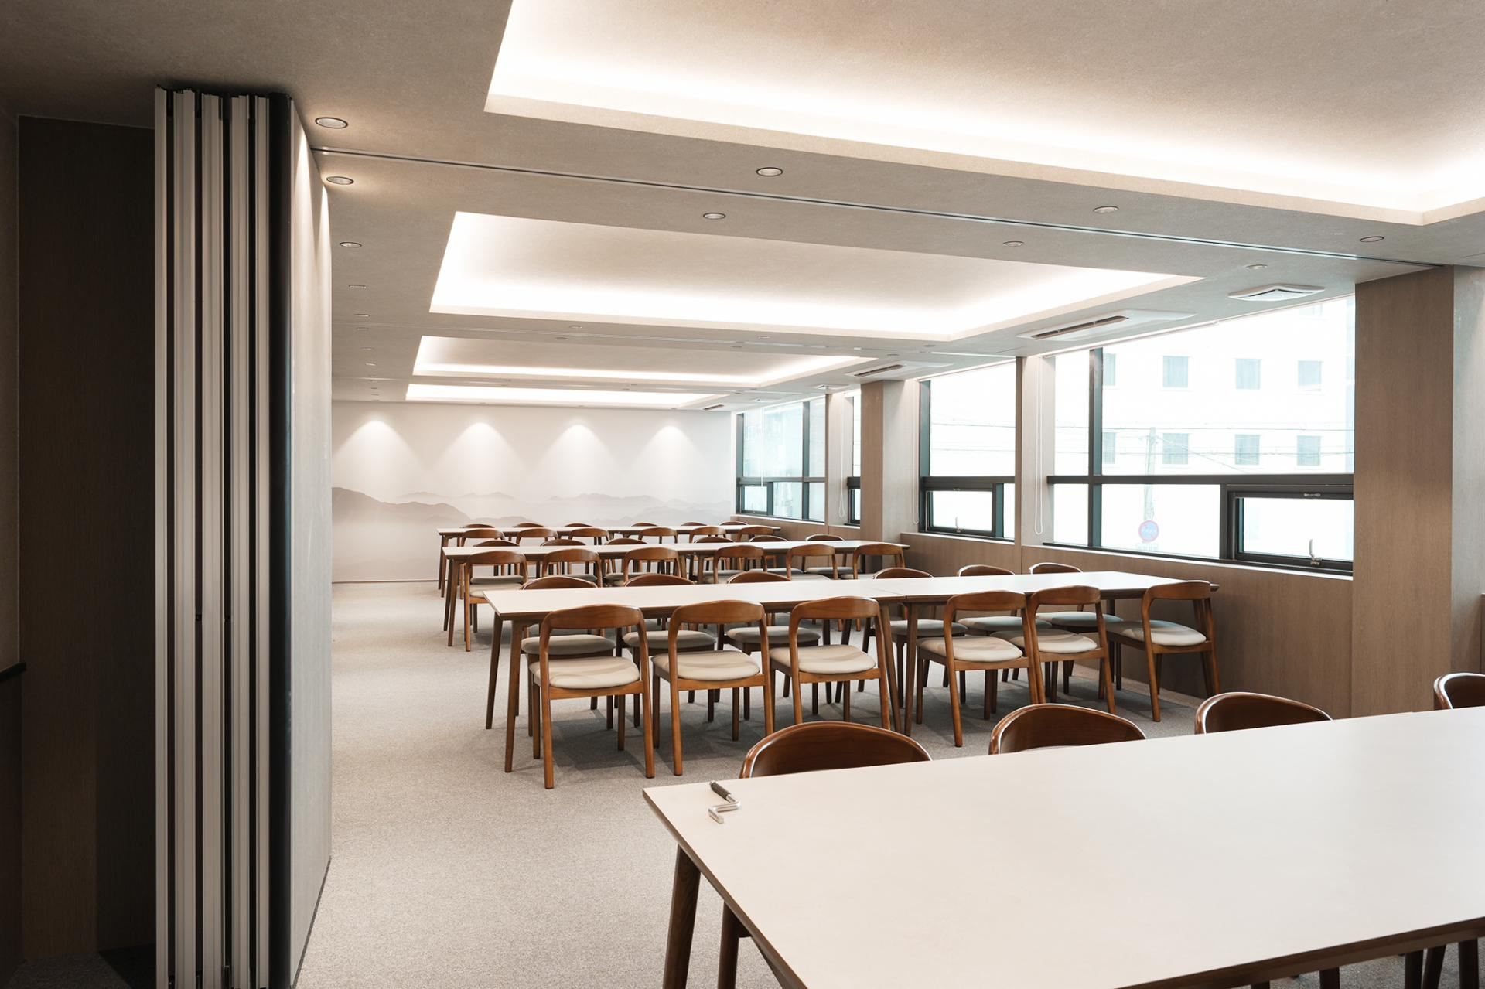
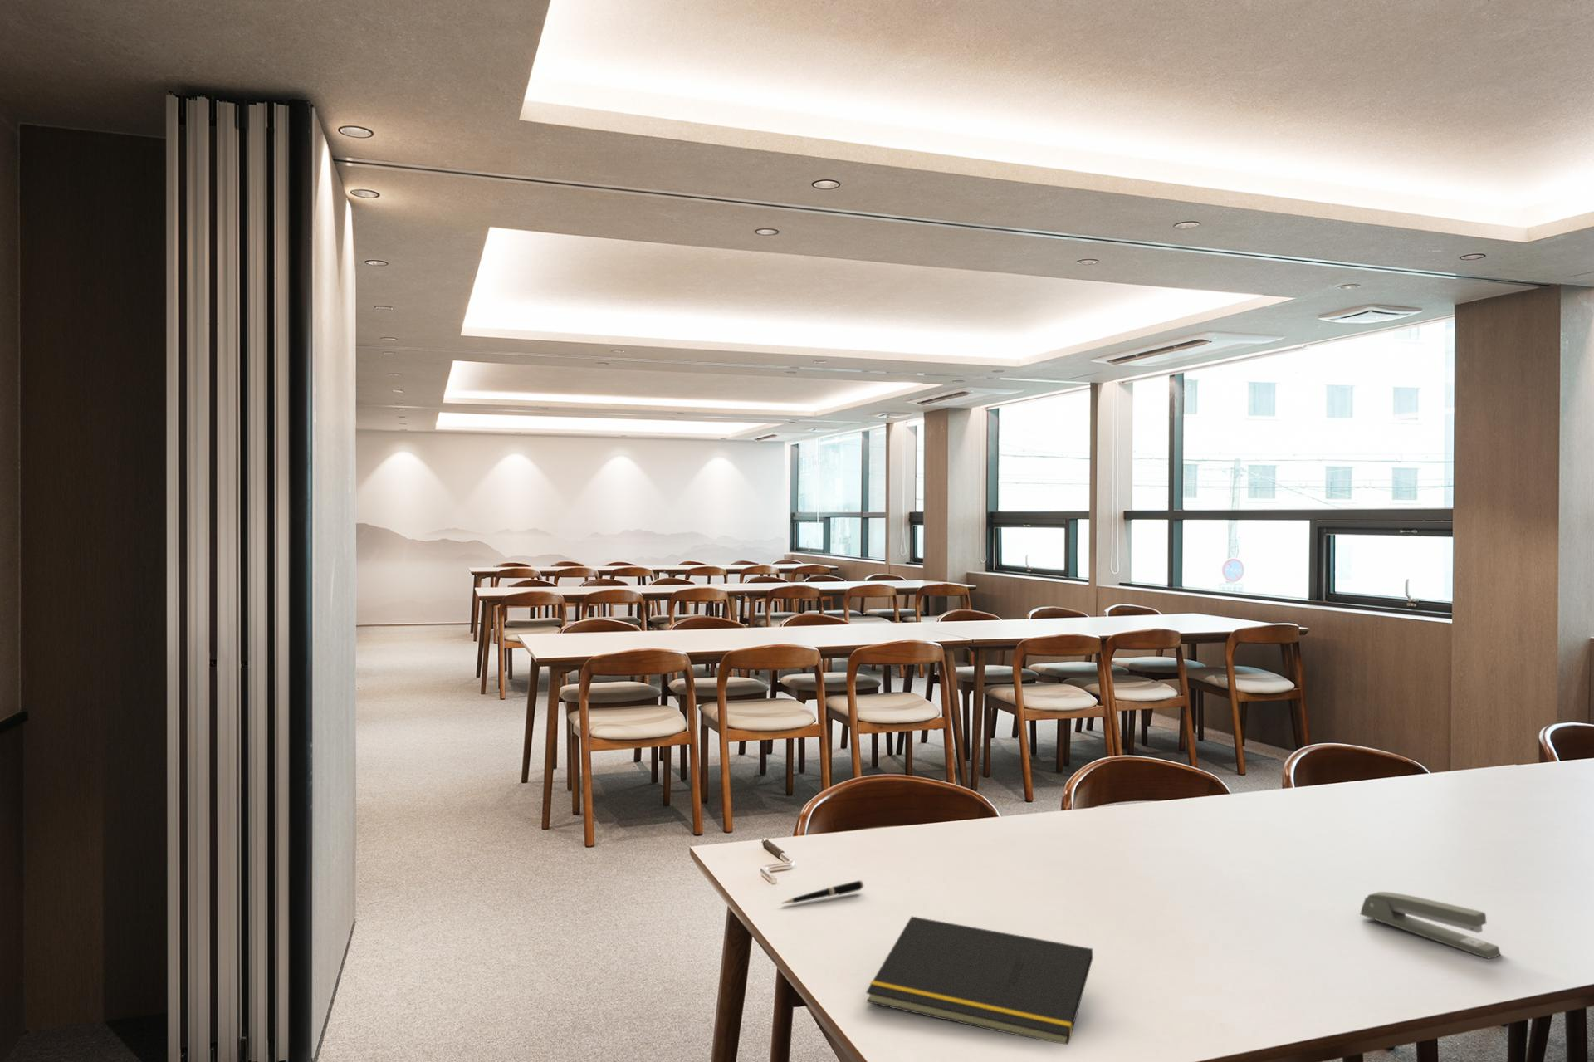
+ stapler [1359,891,1502,960]
+ notepad [865,916,1094,1045]
+ pen [780,879,864,904]
